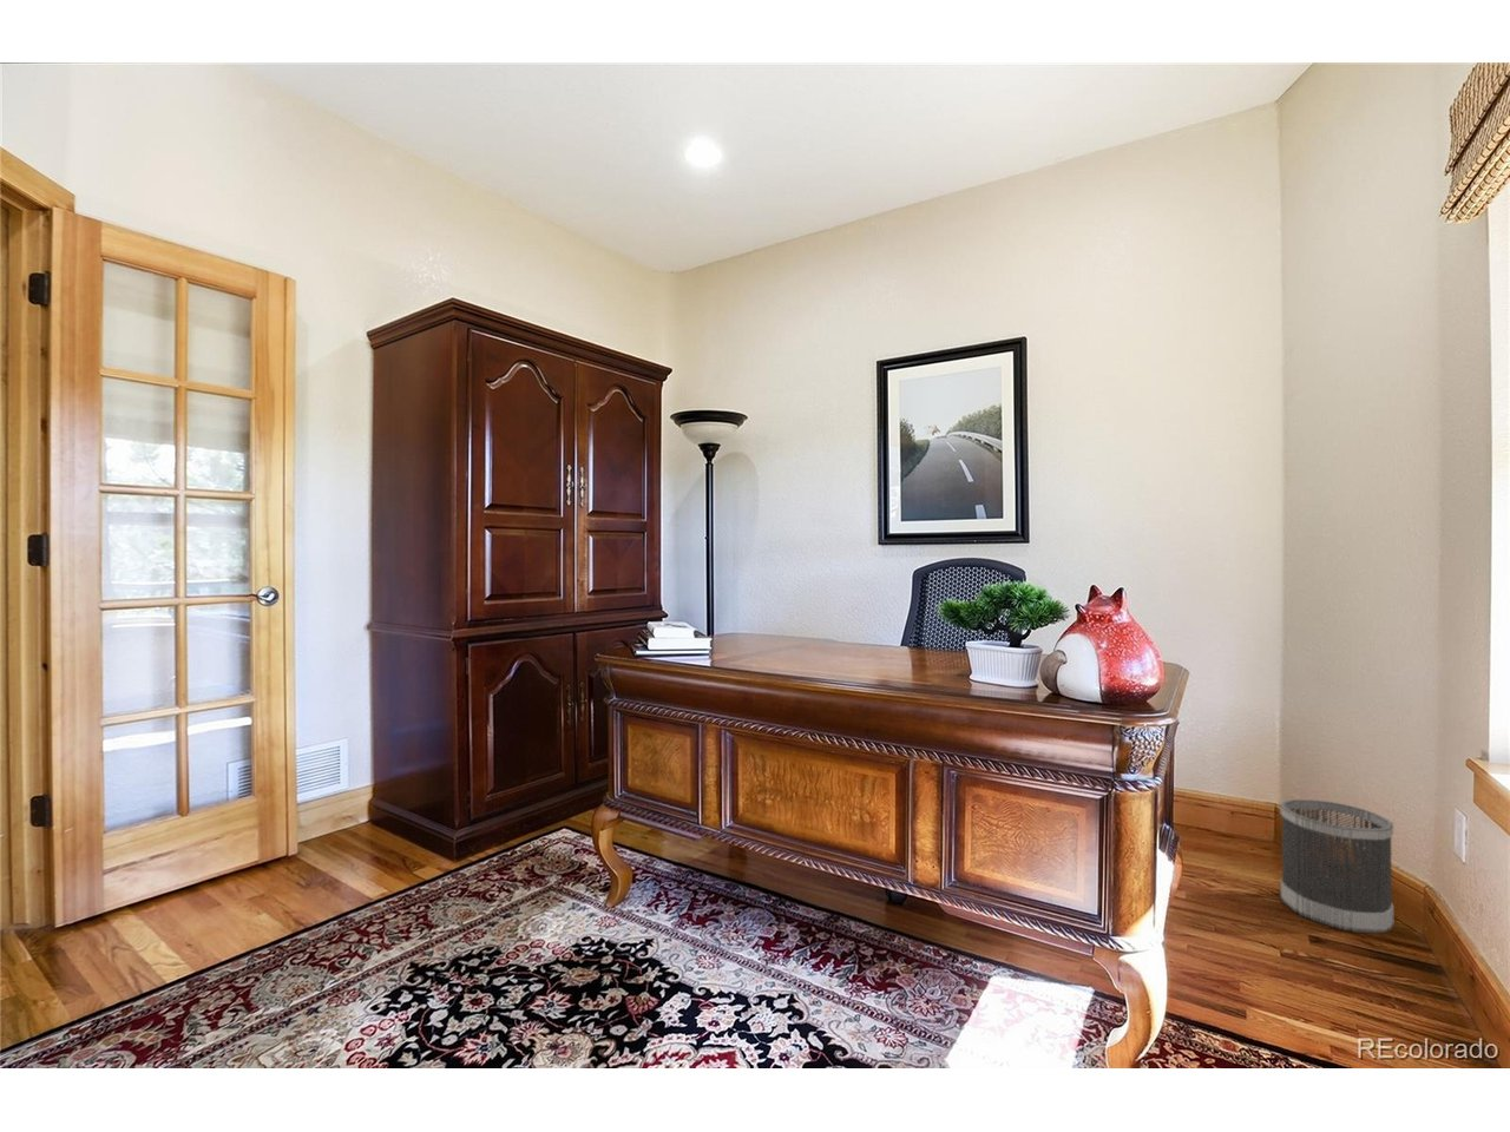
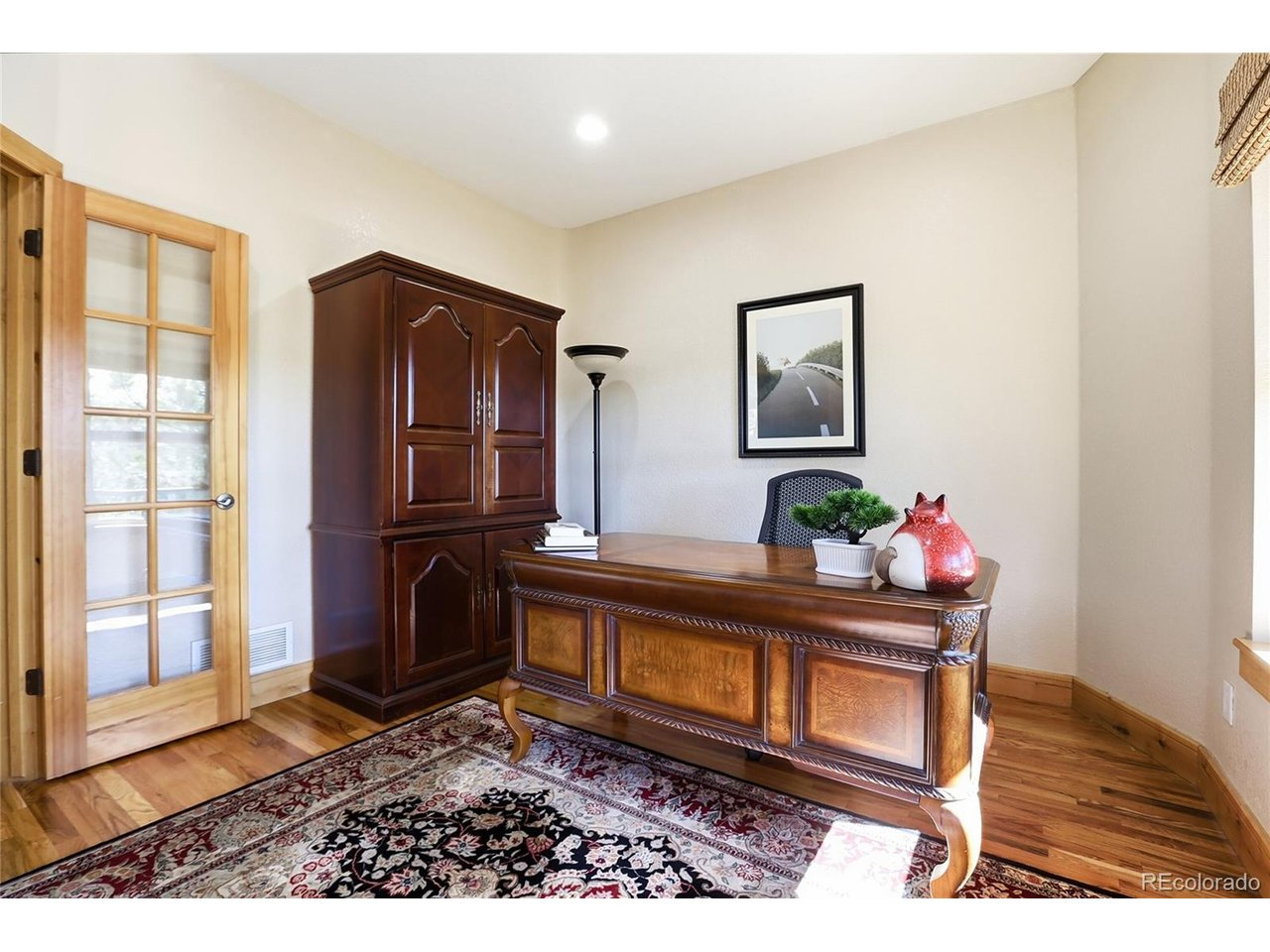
- wastebasket [1279,798,1395,933]
